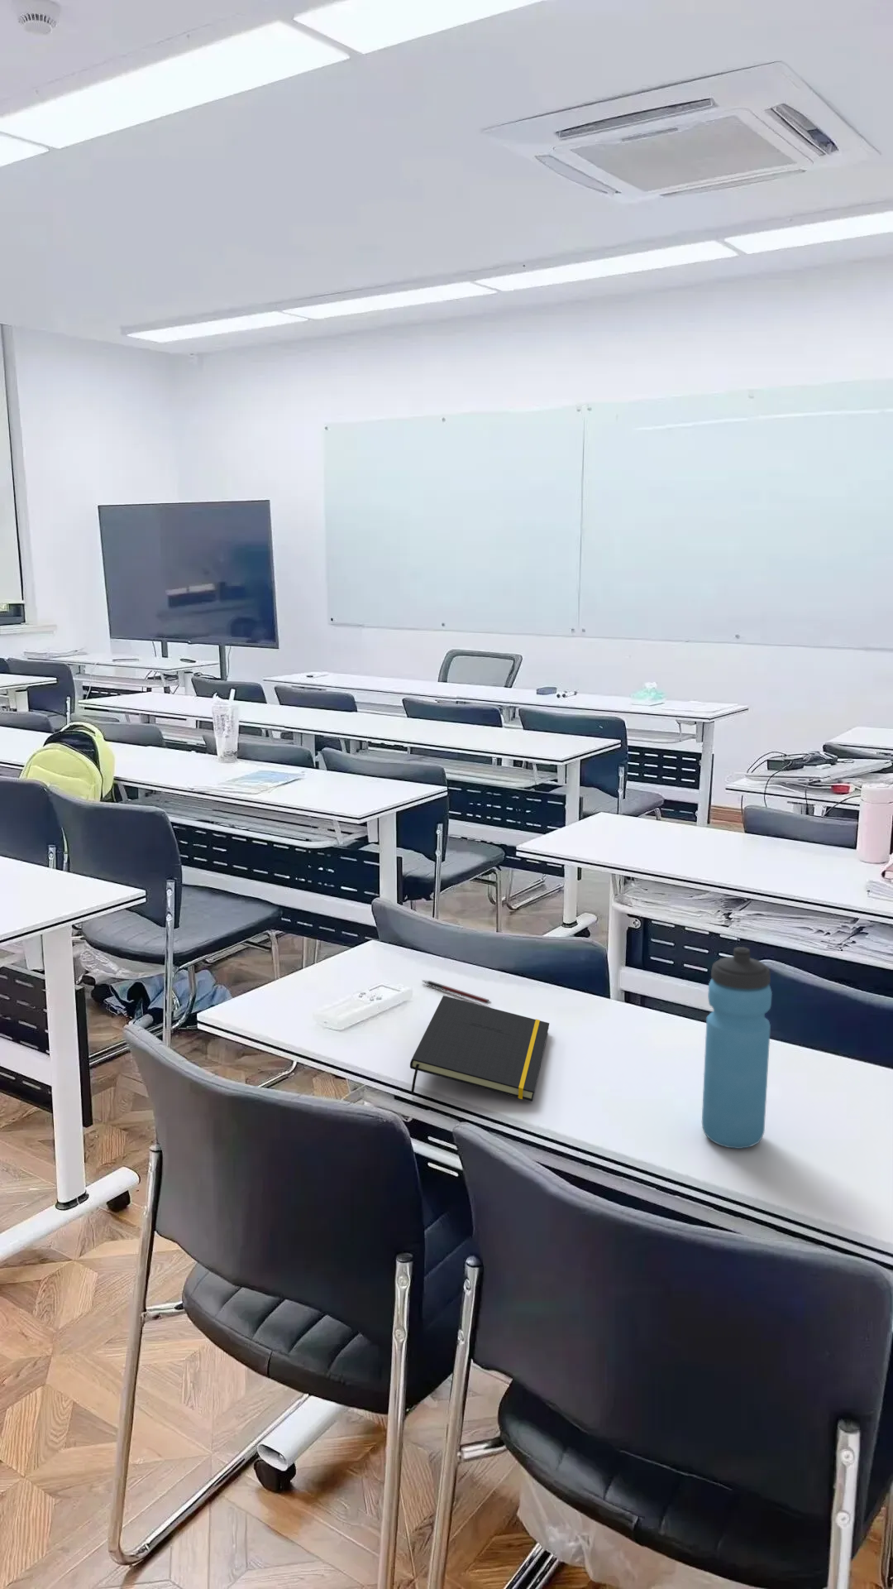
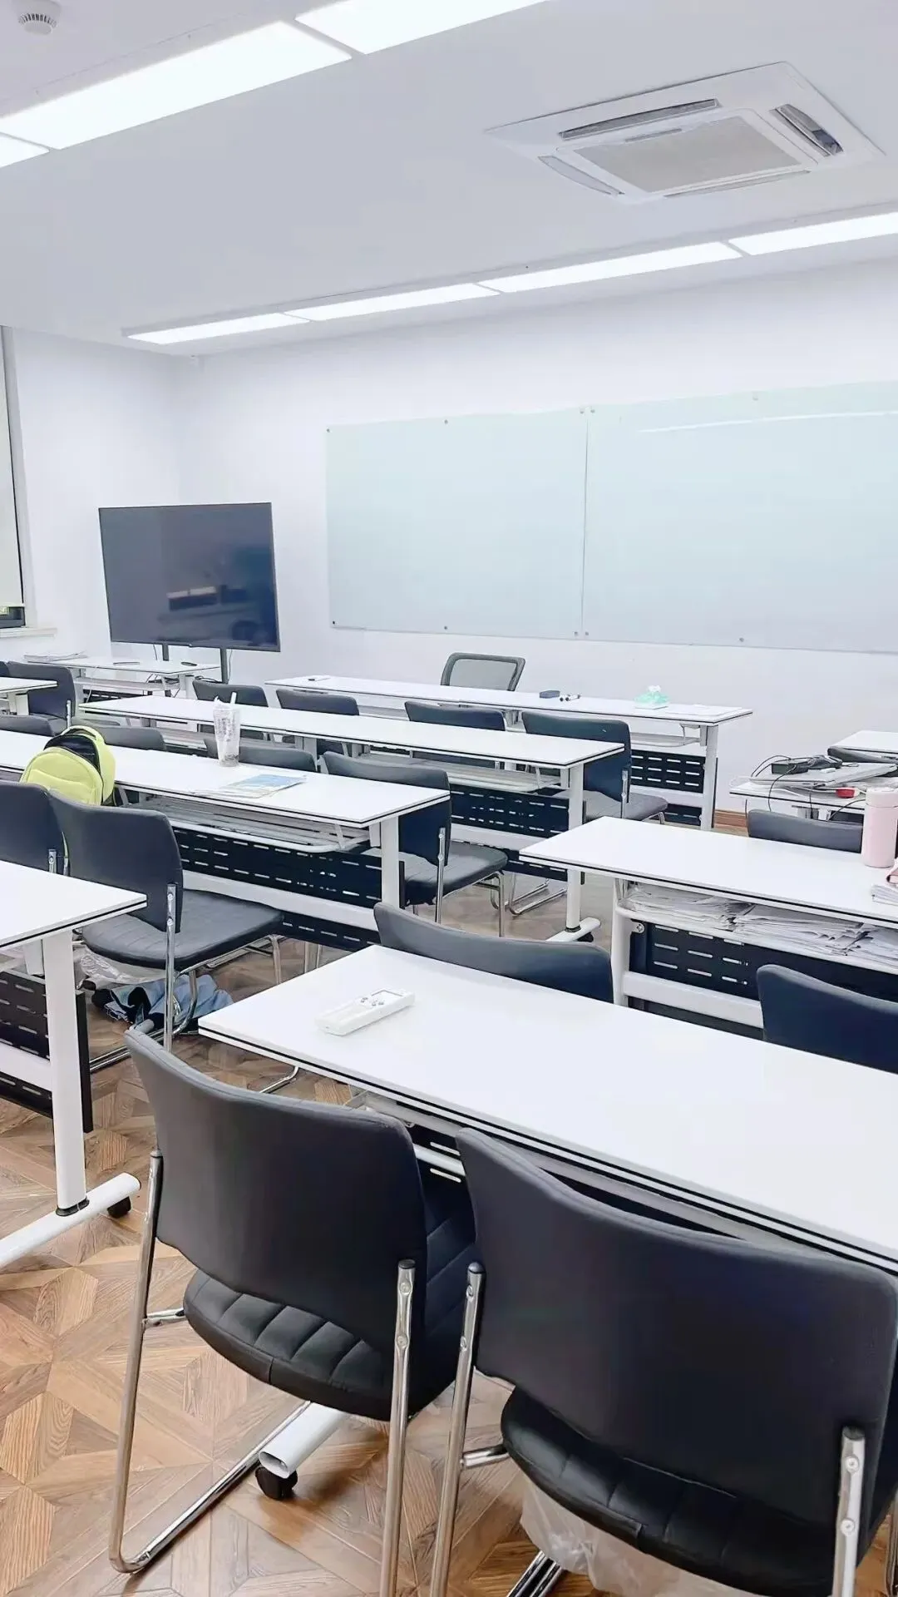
- water bottle [701,946,773,1149]
- pen [421,979,492,1005]
- notepad [409,995,550,1102]
